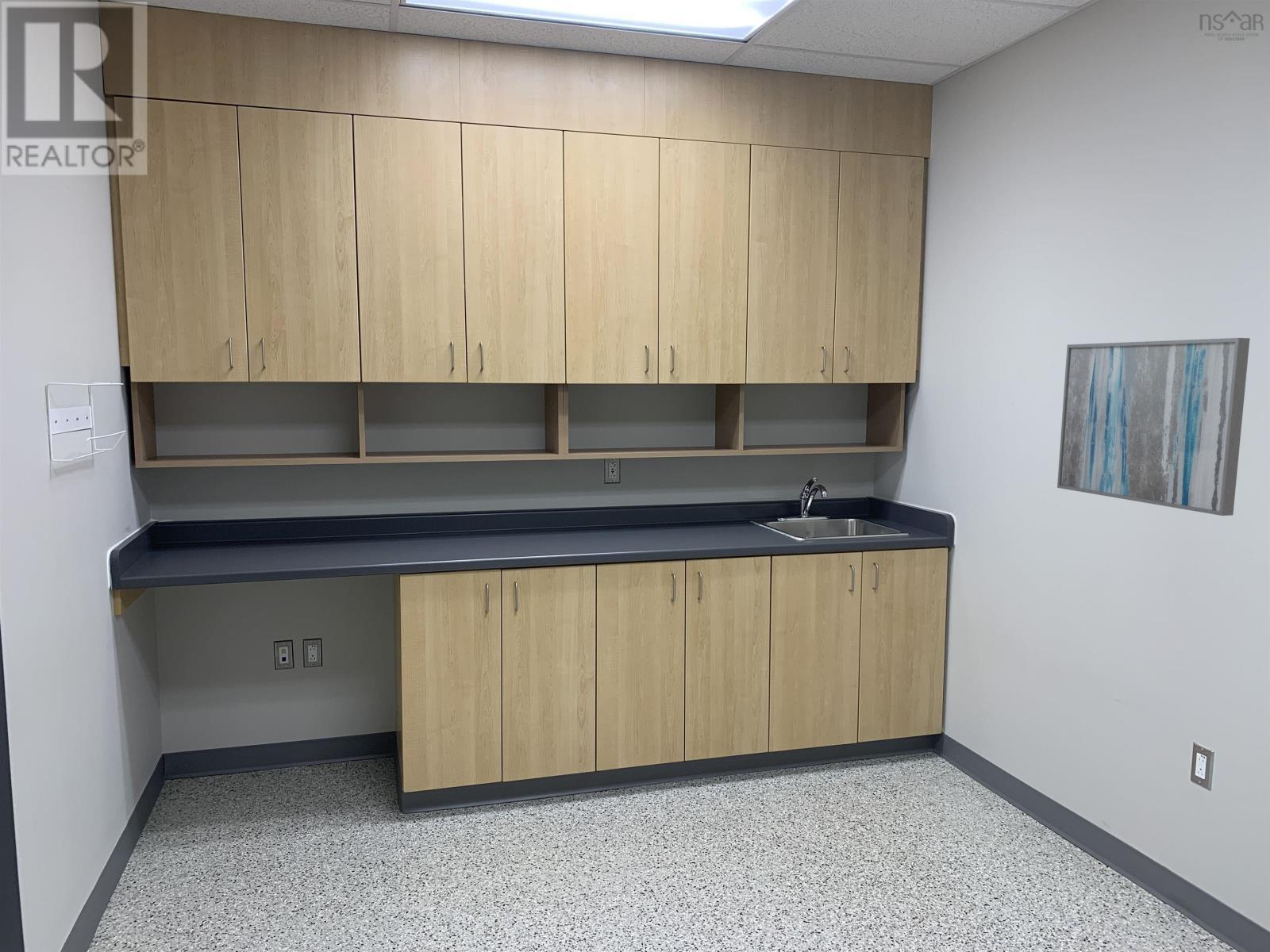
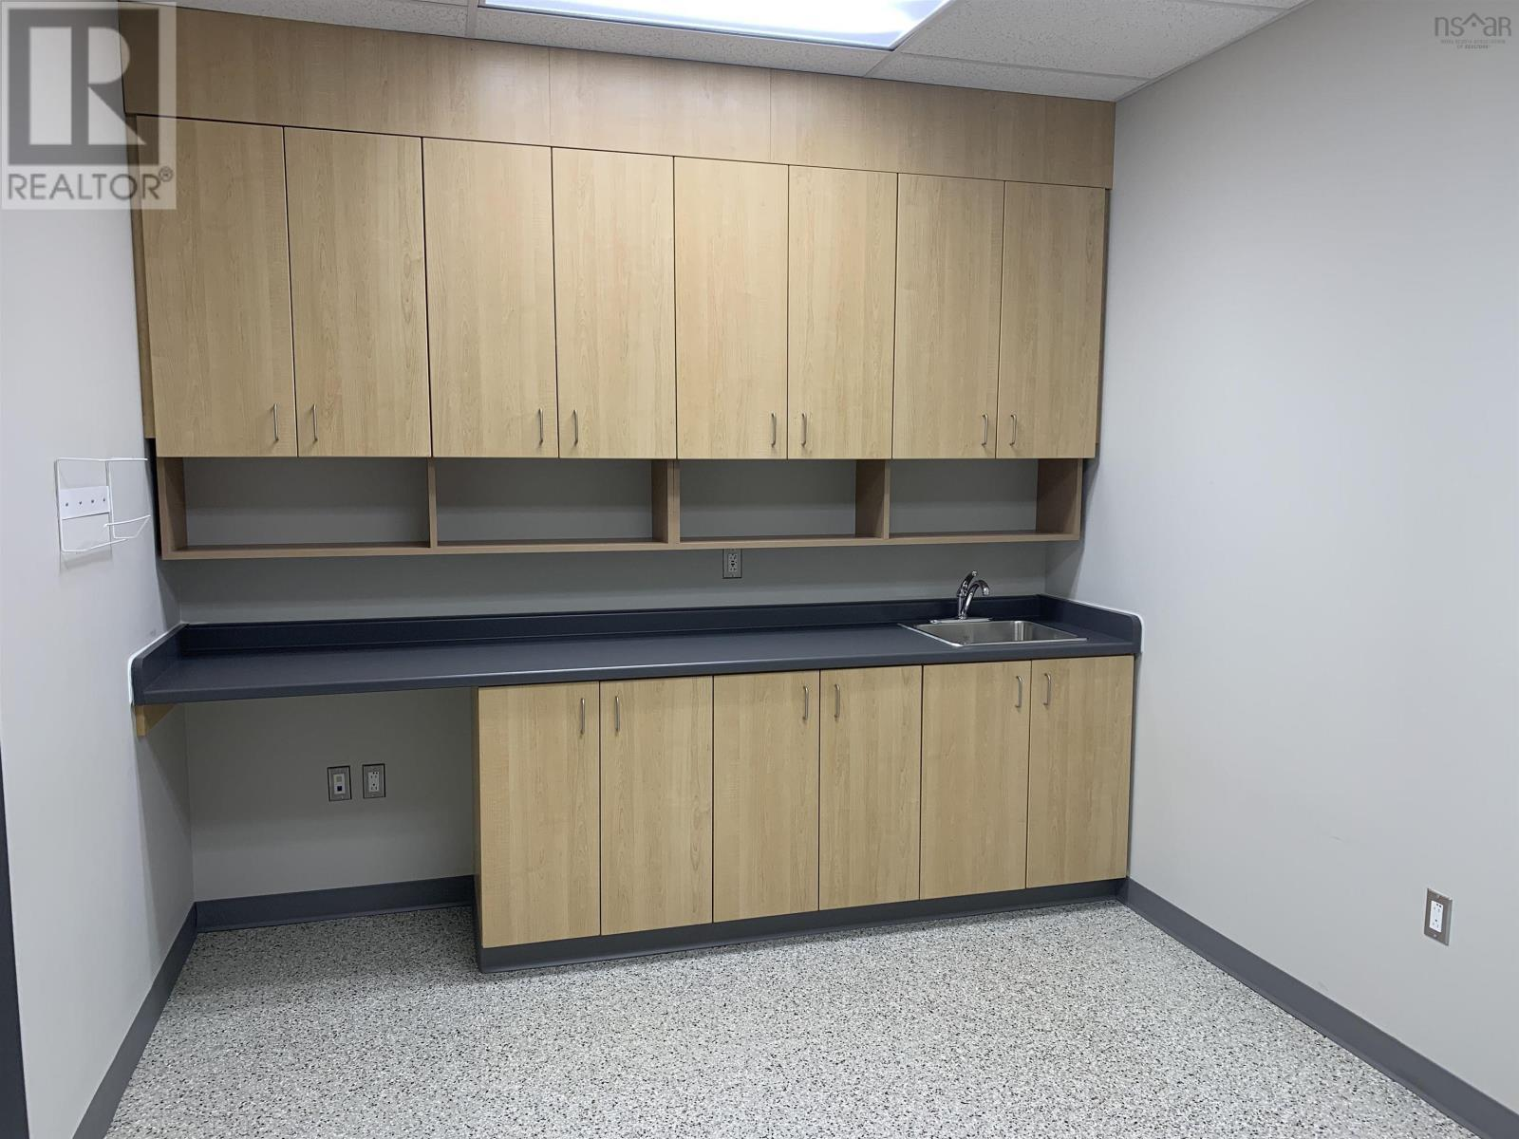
- wall art [1056,337,1251,516]
